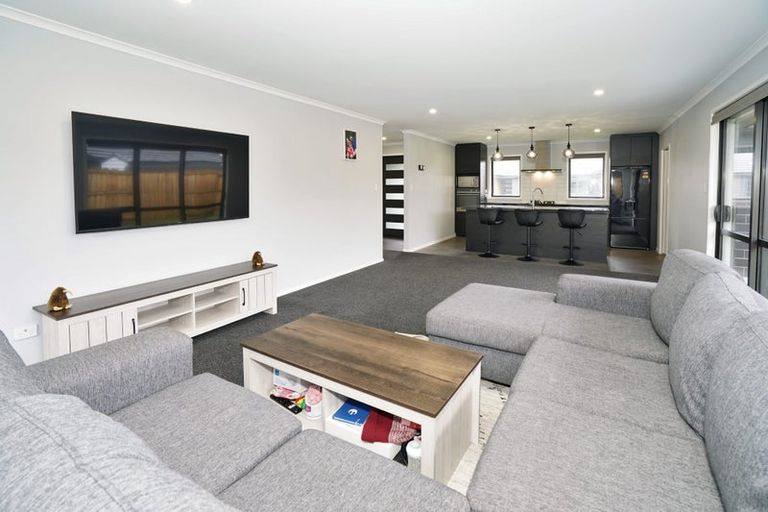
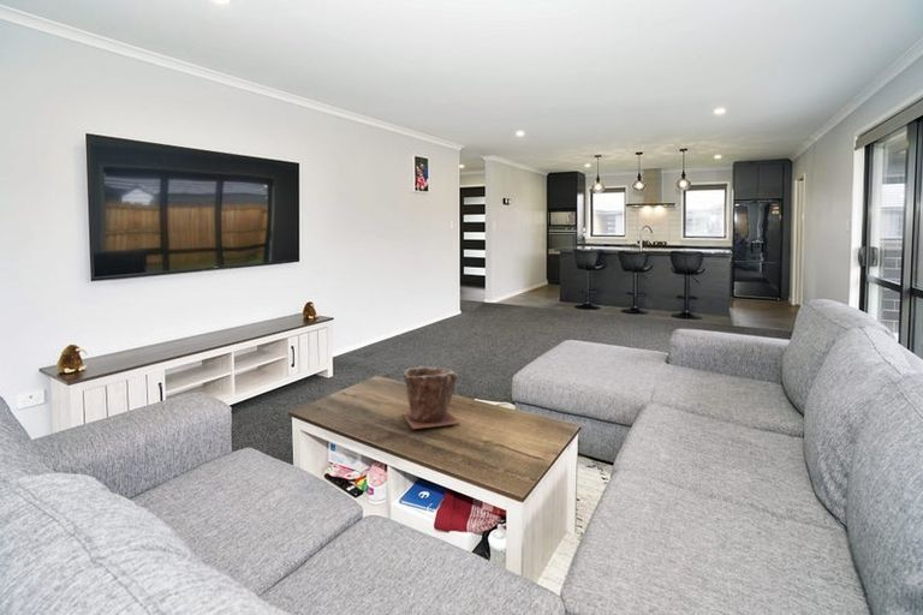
+ plant pot [401,365,462,430]
